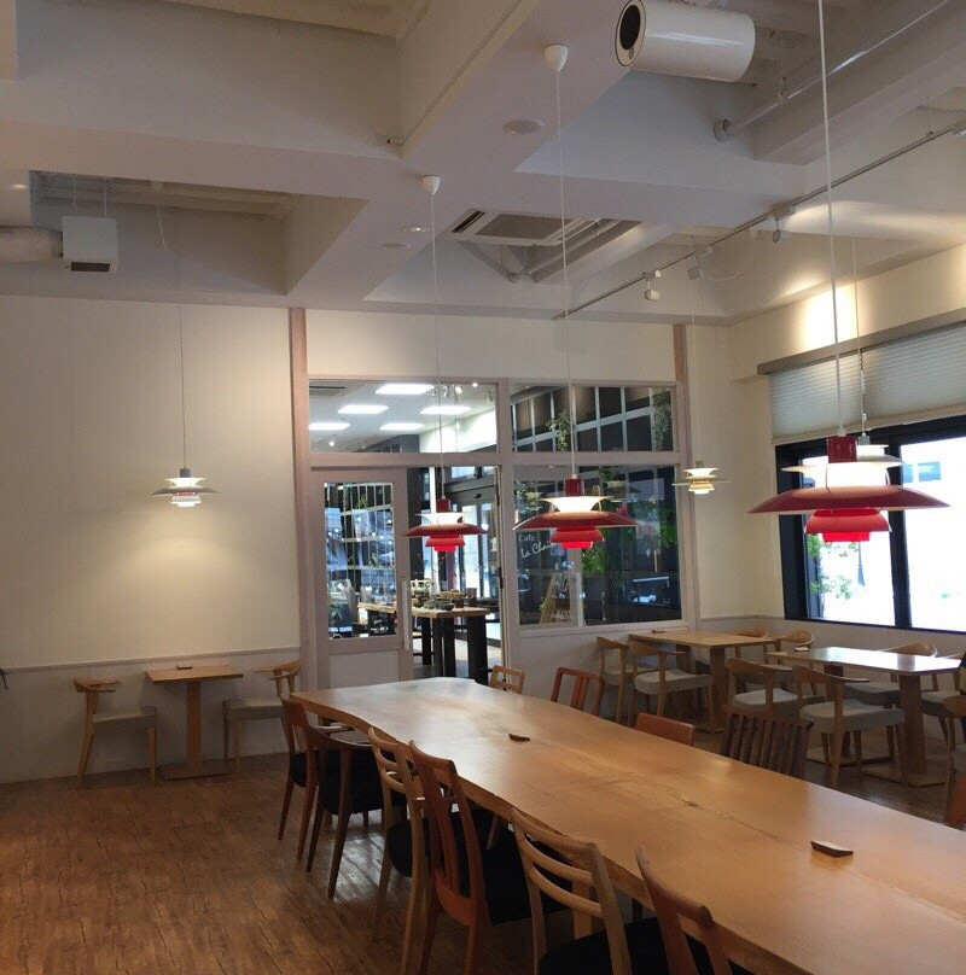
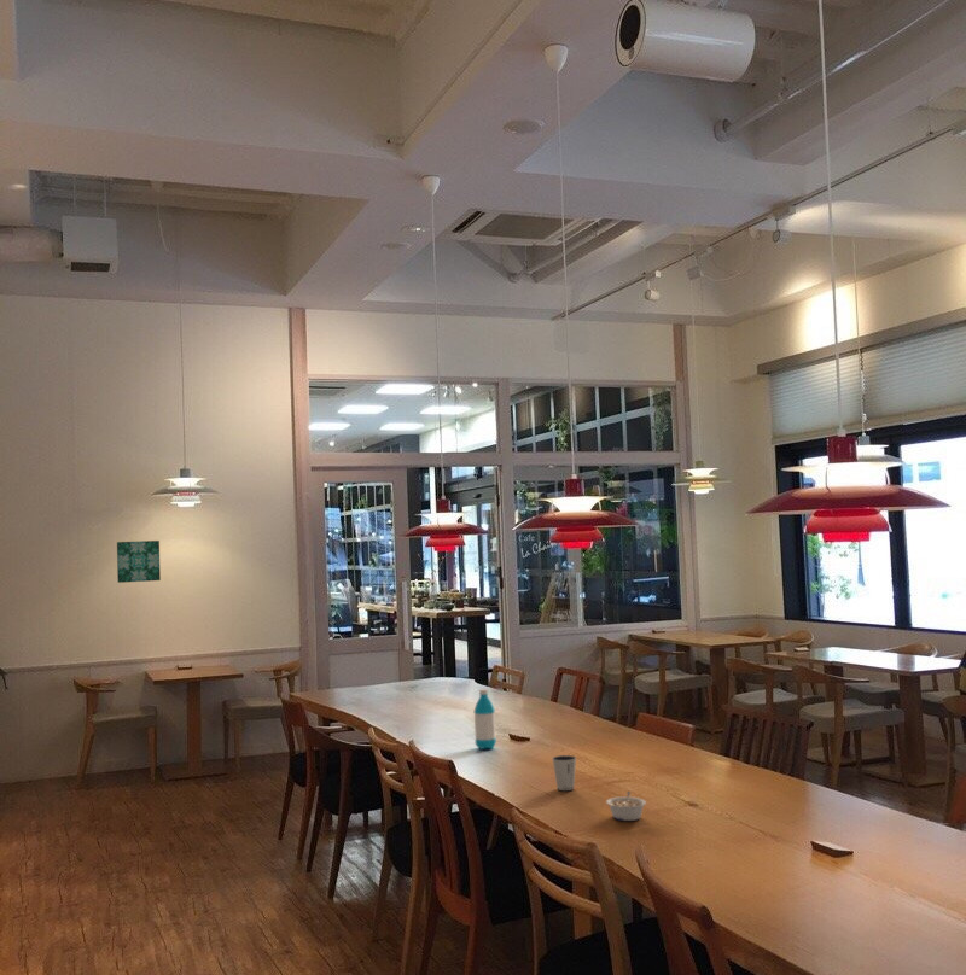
+ wall art [116,539,162,584]
+ legume [605,790,647,822]
+ water bottle [473,688,497,751]
+ dixie cup [551,754,577,792]
